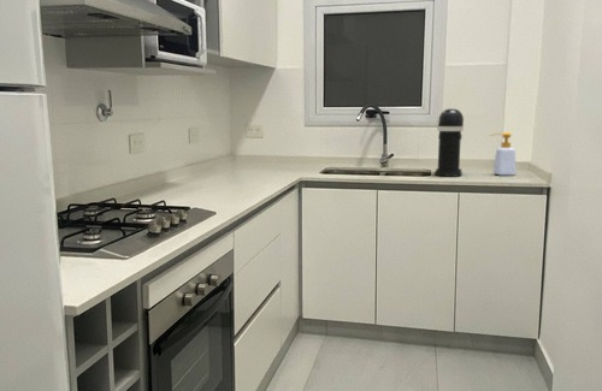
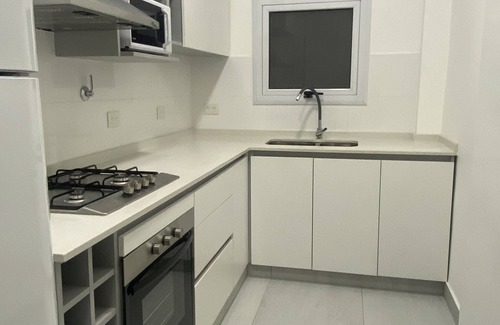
- soap bottle [489,131,518,177]
- coffee maker [433,108,465,178]
